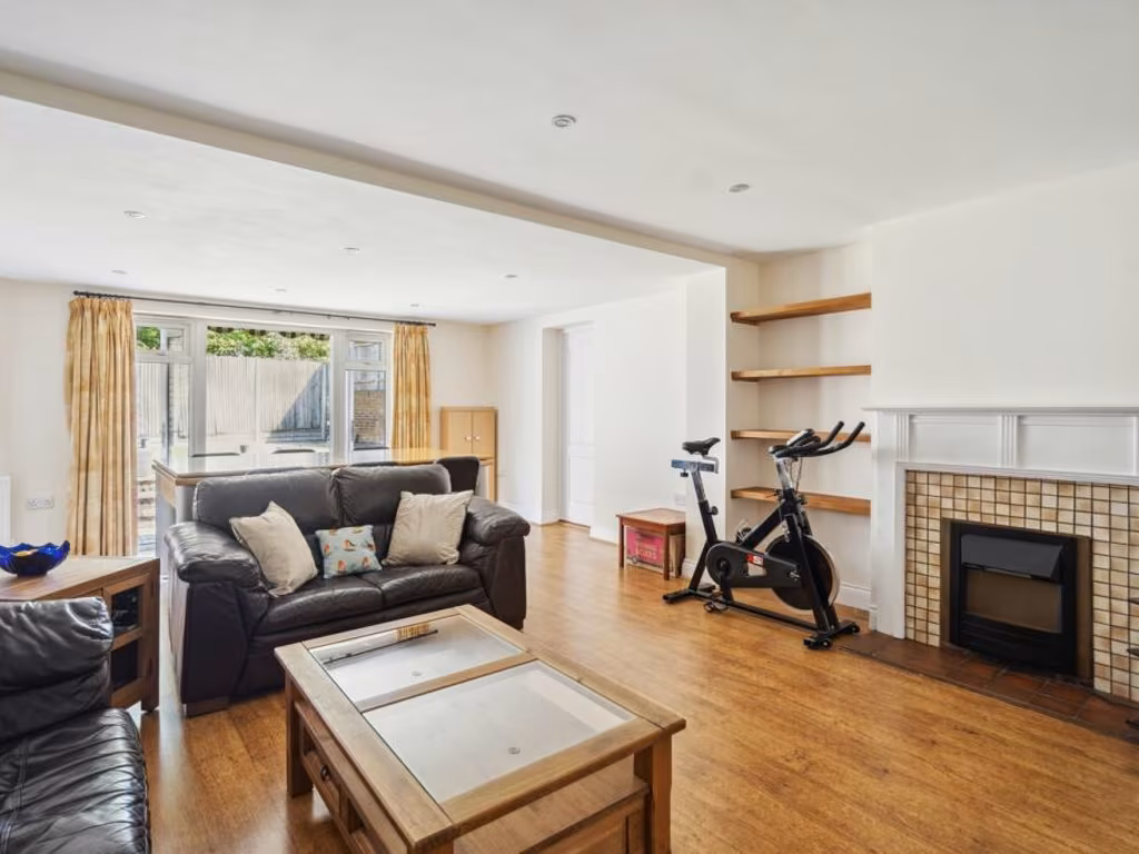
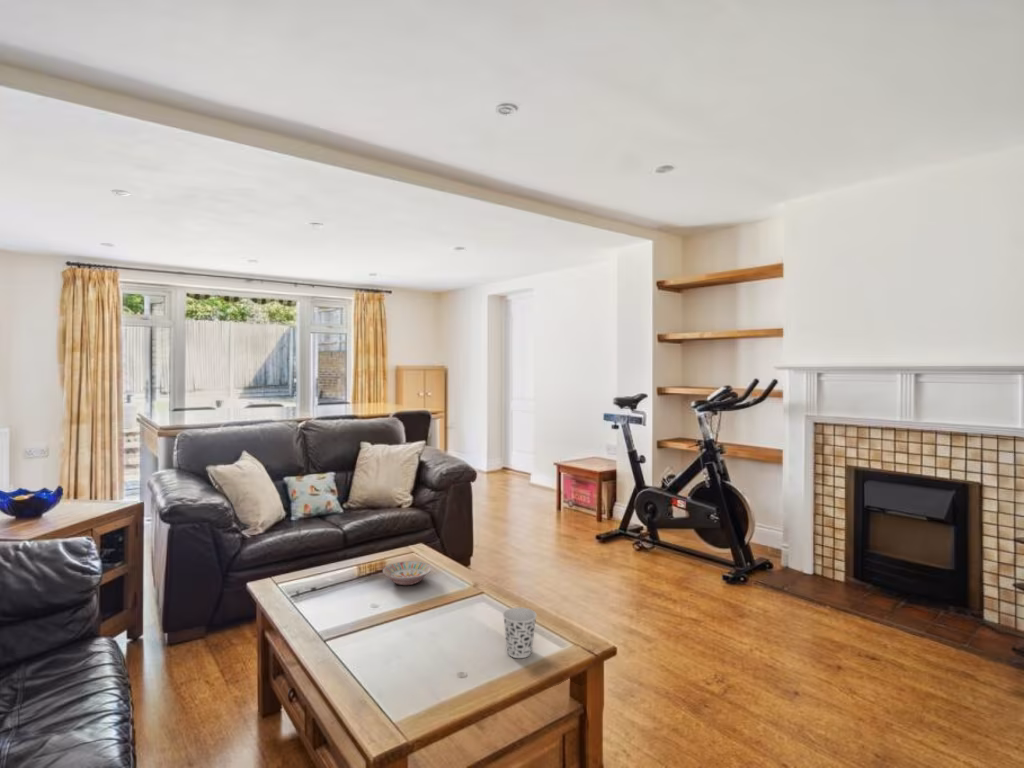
+ bowl [382,560,433,586]
+ cup [502,607,538,659]
